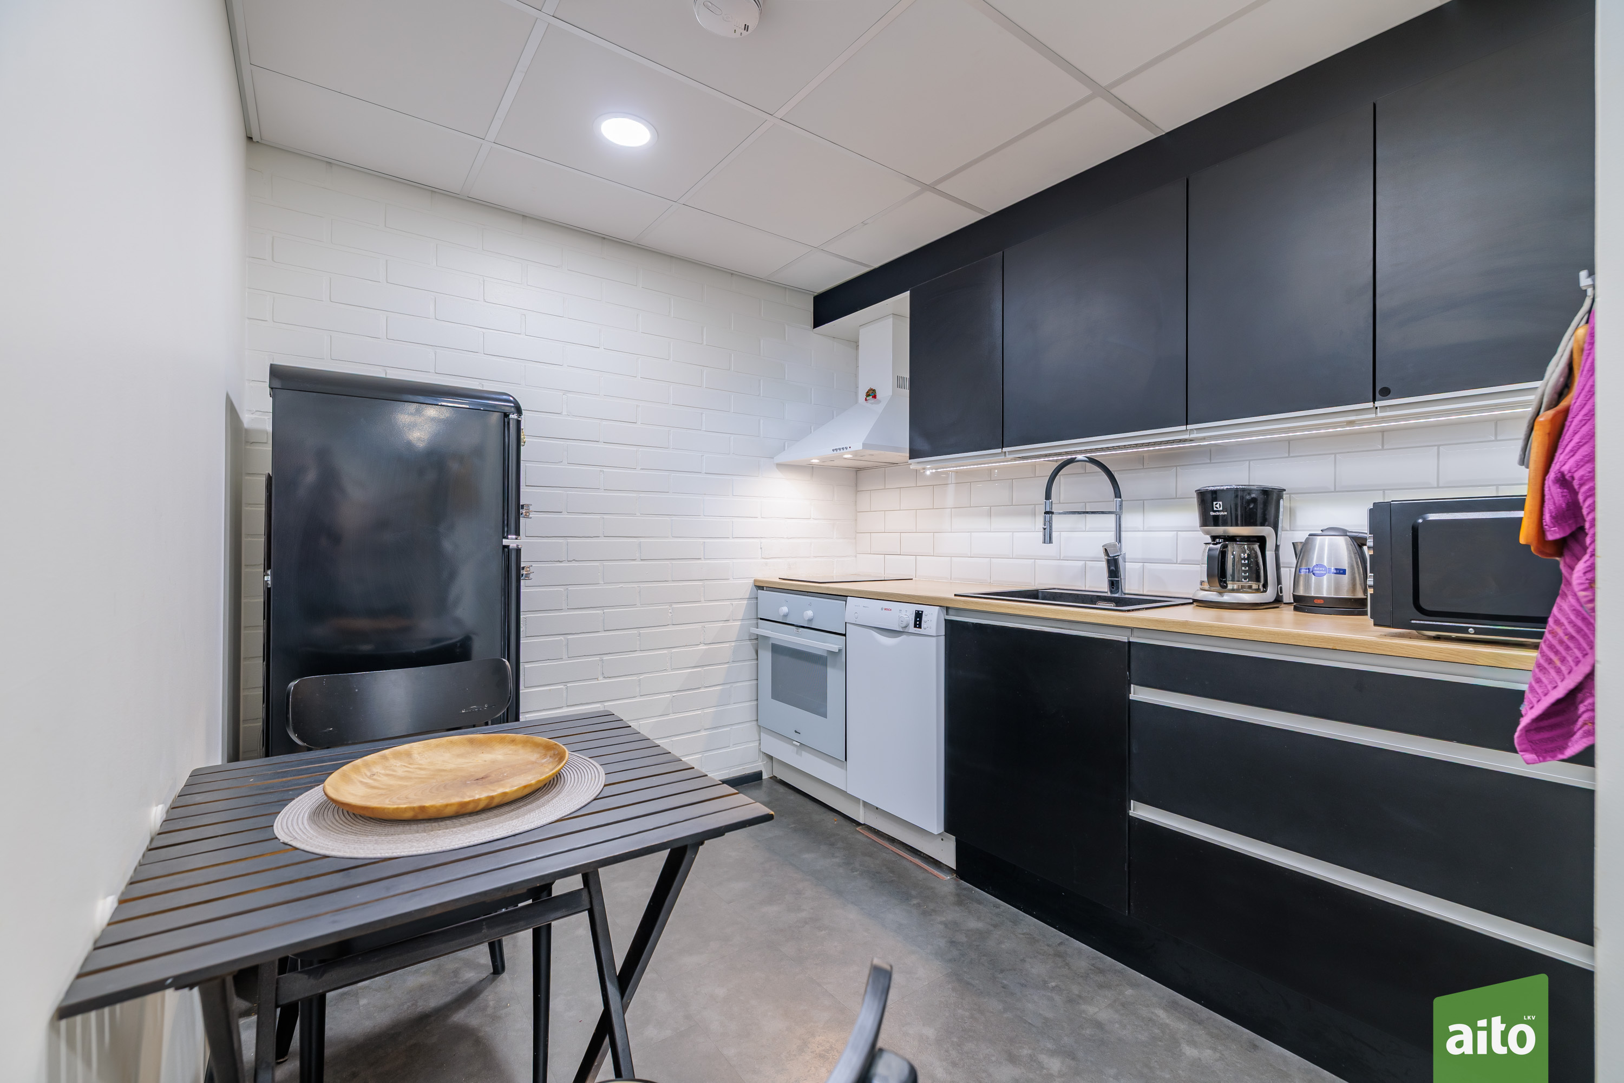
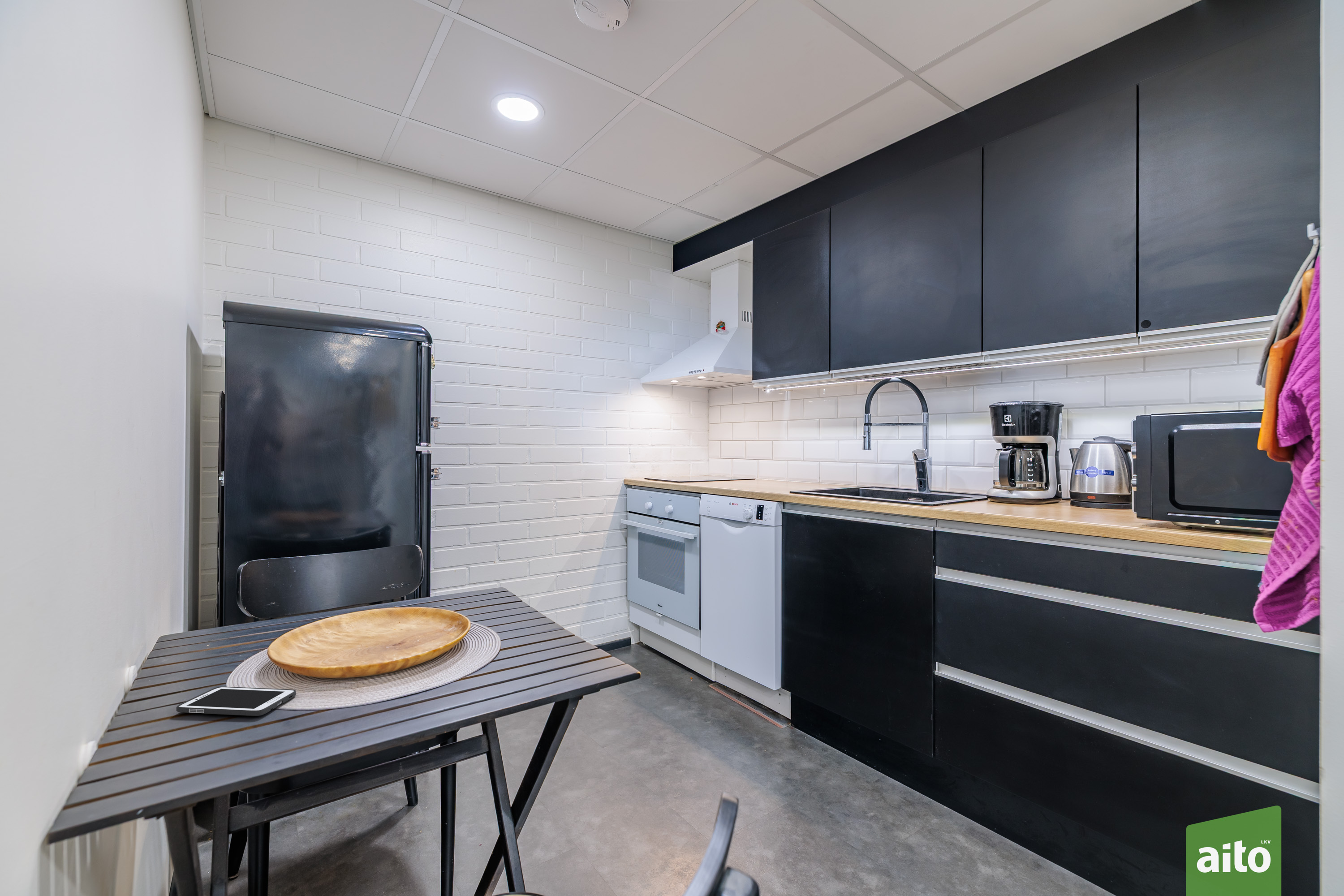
+ cell phone [176,686,297,716]
